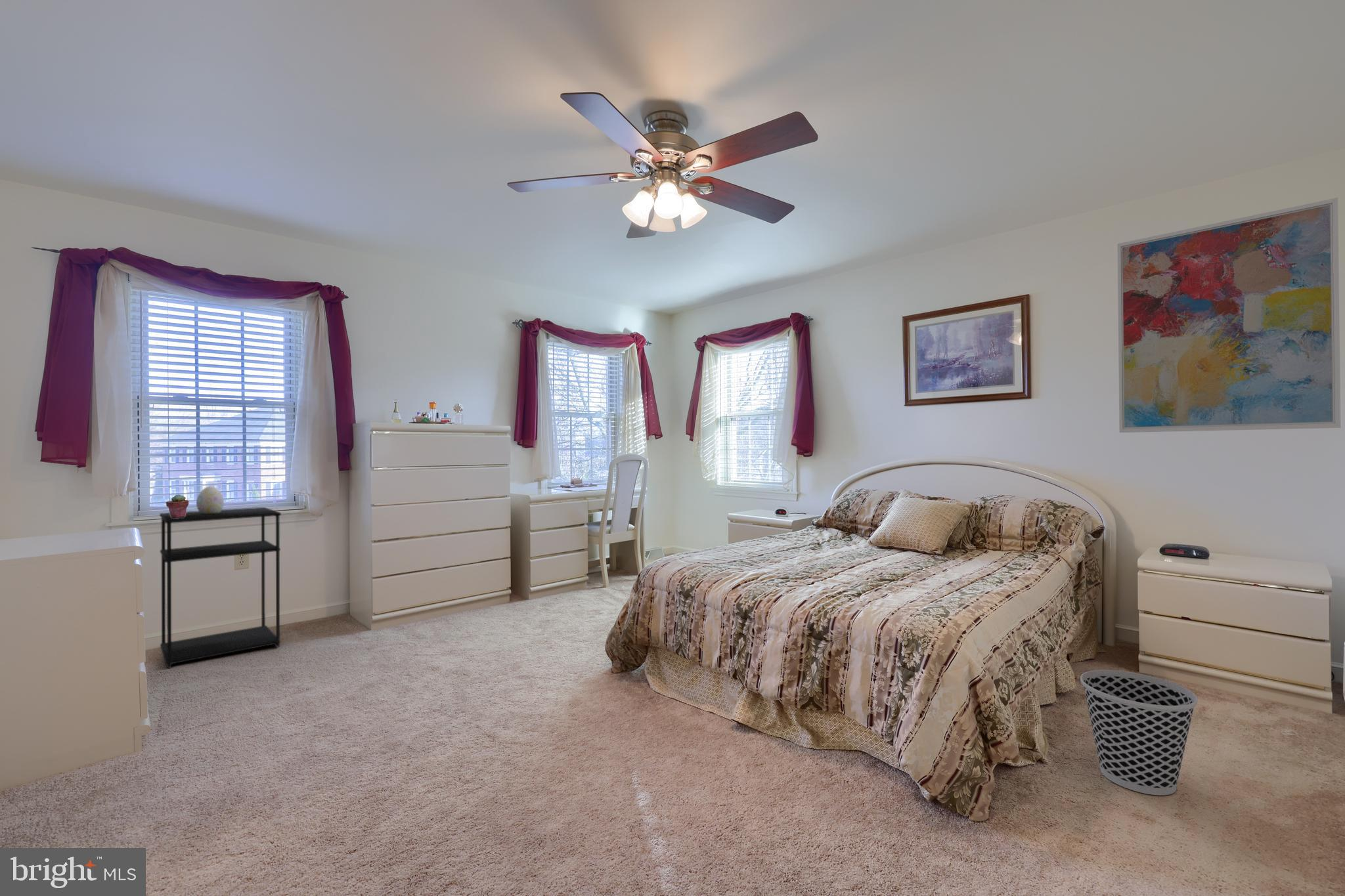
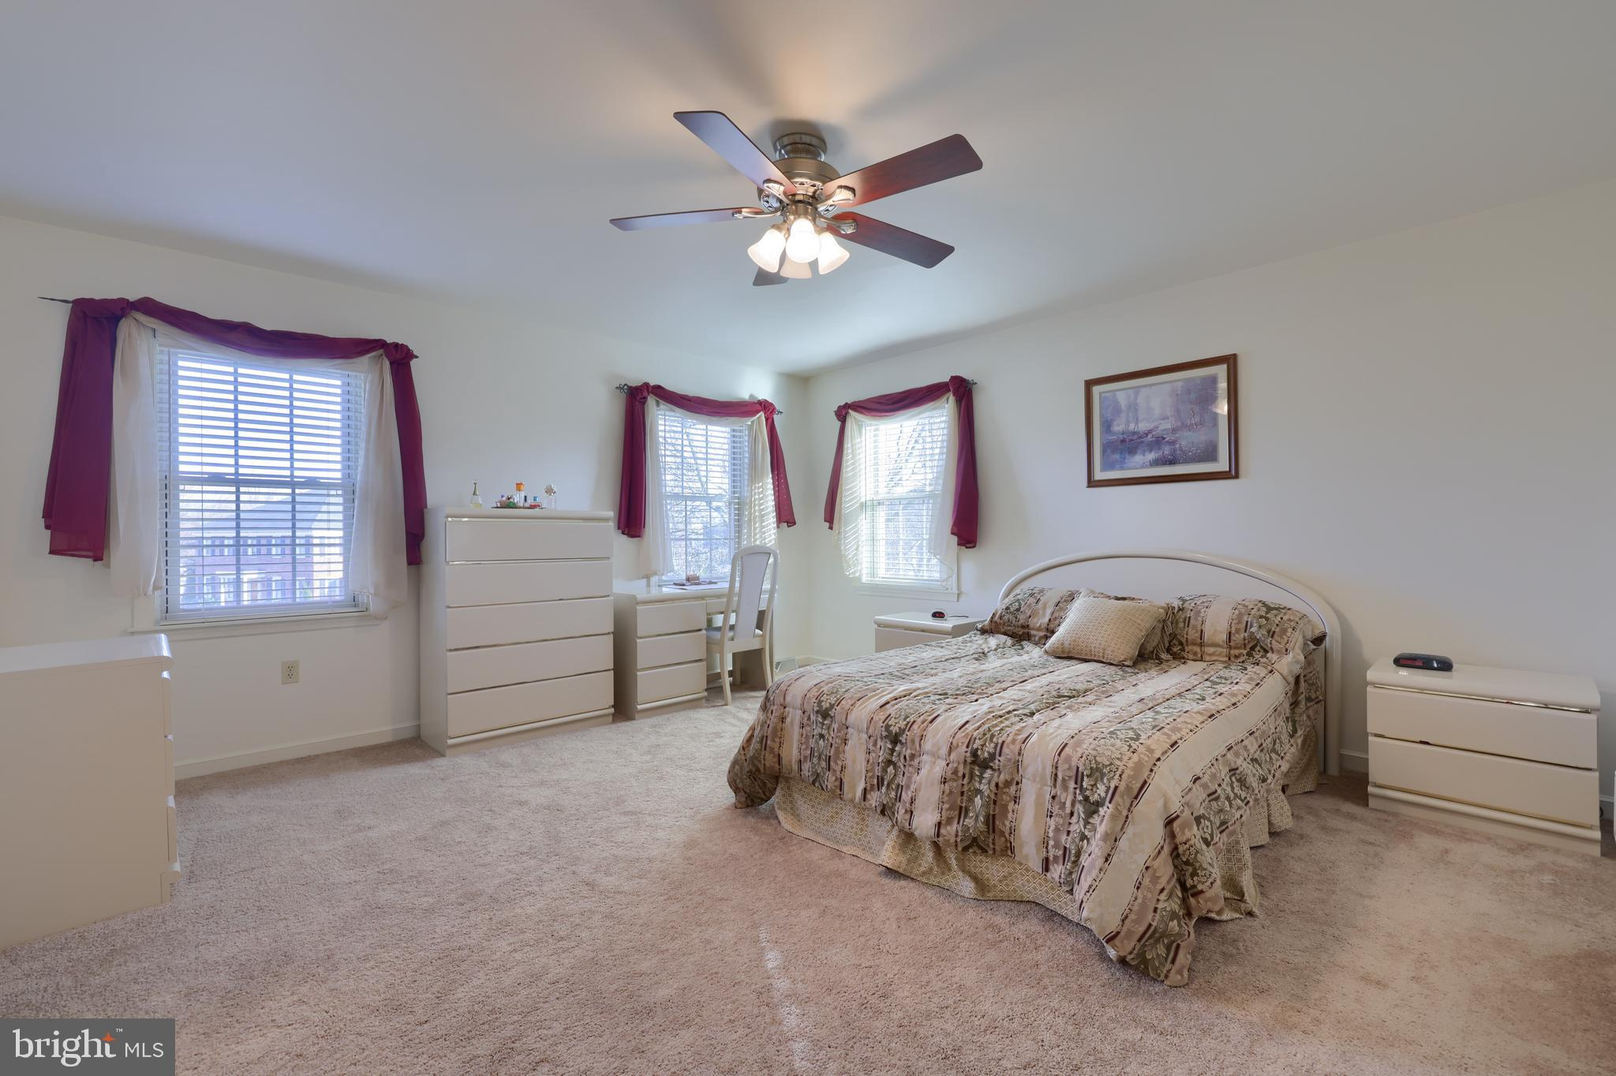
- potted succulent [165,494,189,518]
- wastebasket [1080,670,1198,796]
- shelving unit [159,507,282,669]
- wall art [1117,197,1341,433]
- decorative egg [196,486,225,514]
